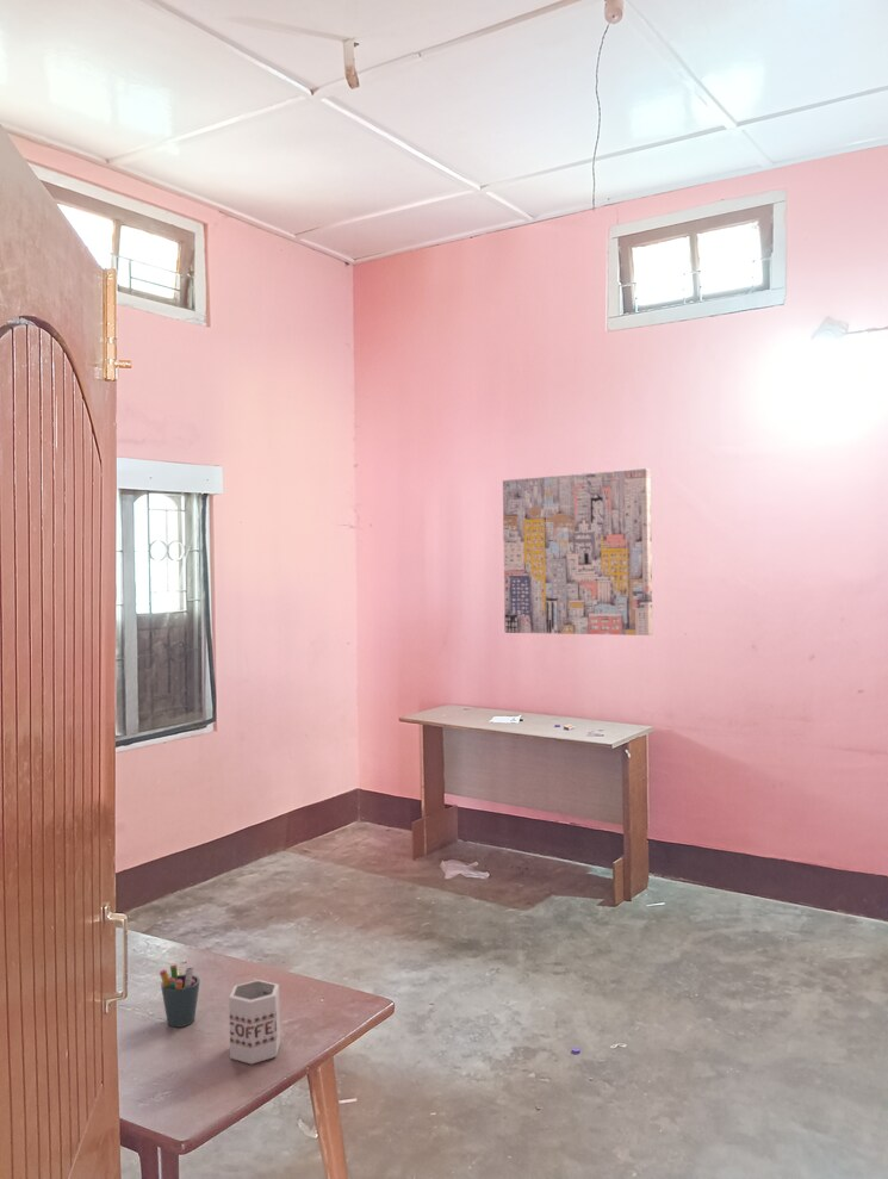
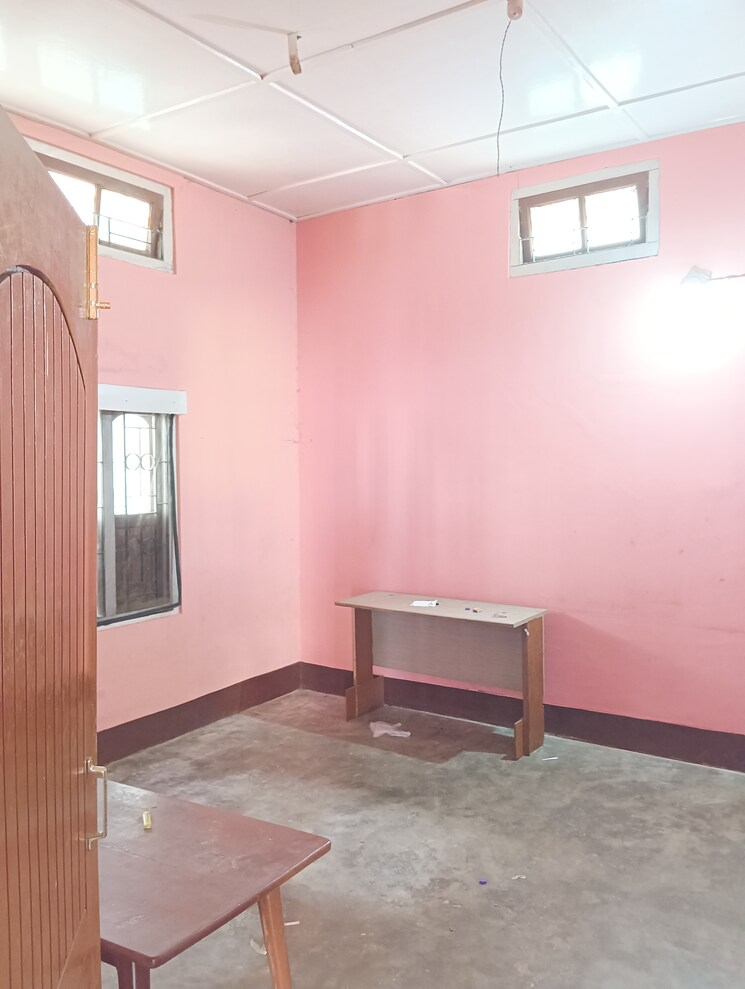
- mug [228,979,281,1065]
- pen holder [159,963,201,1028]
- wall art [502,467,654,637]
